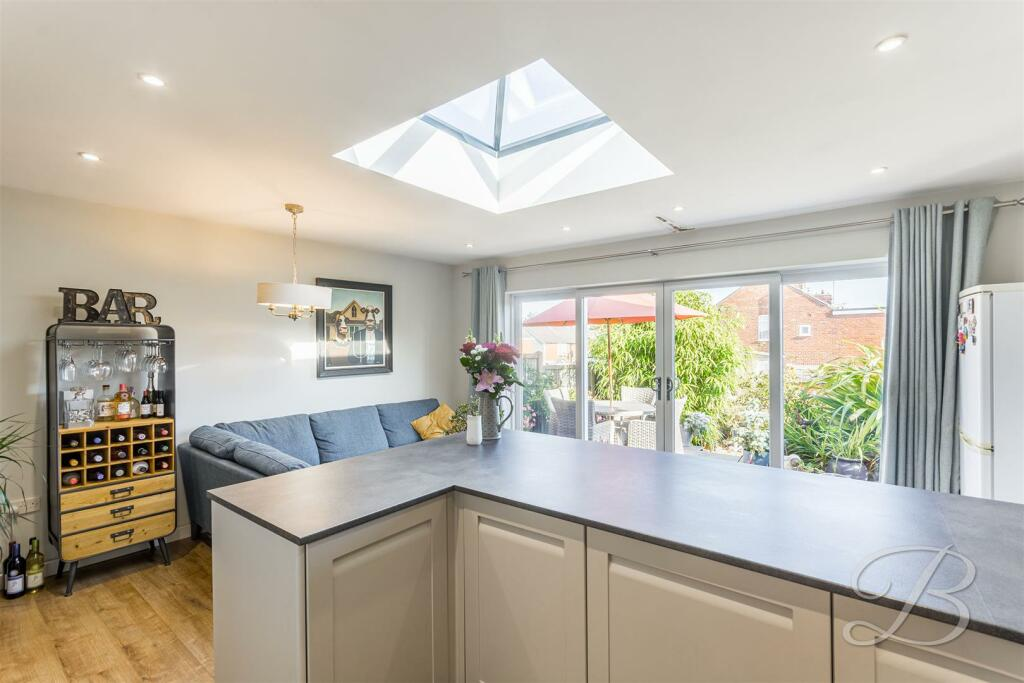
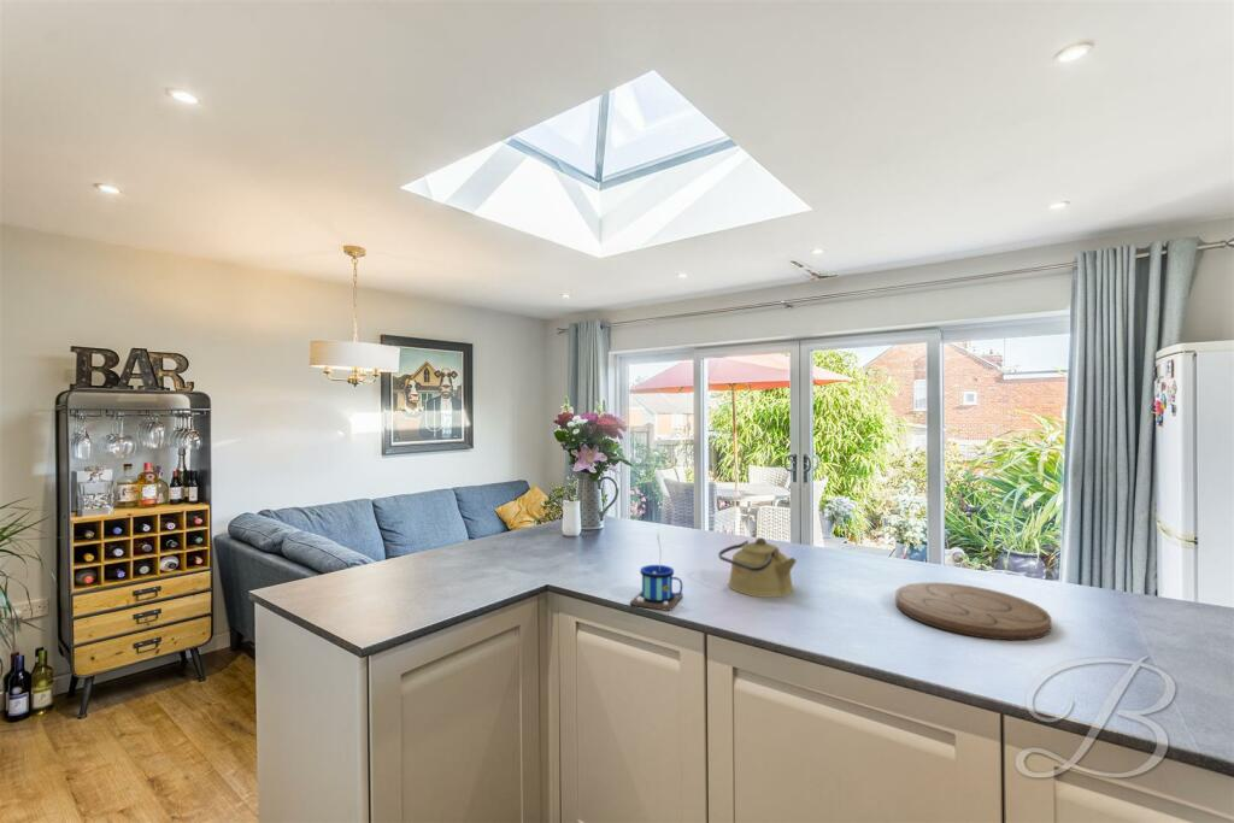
+ mug [629,534,683,612]
+ cutting board [894,582,1052,641]
+ kettle [717,536,798,599]
